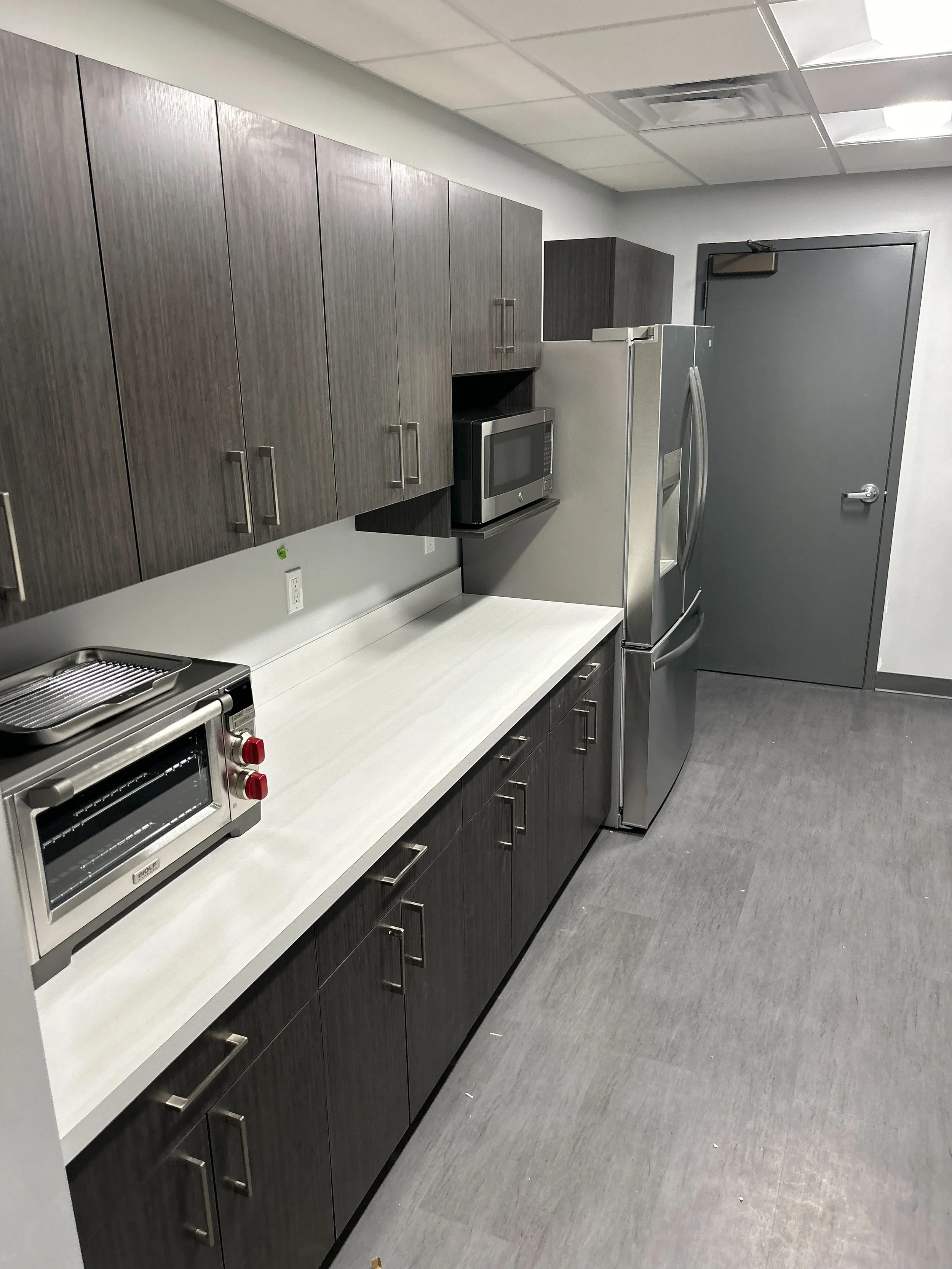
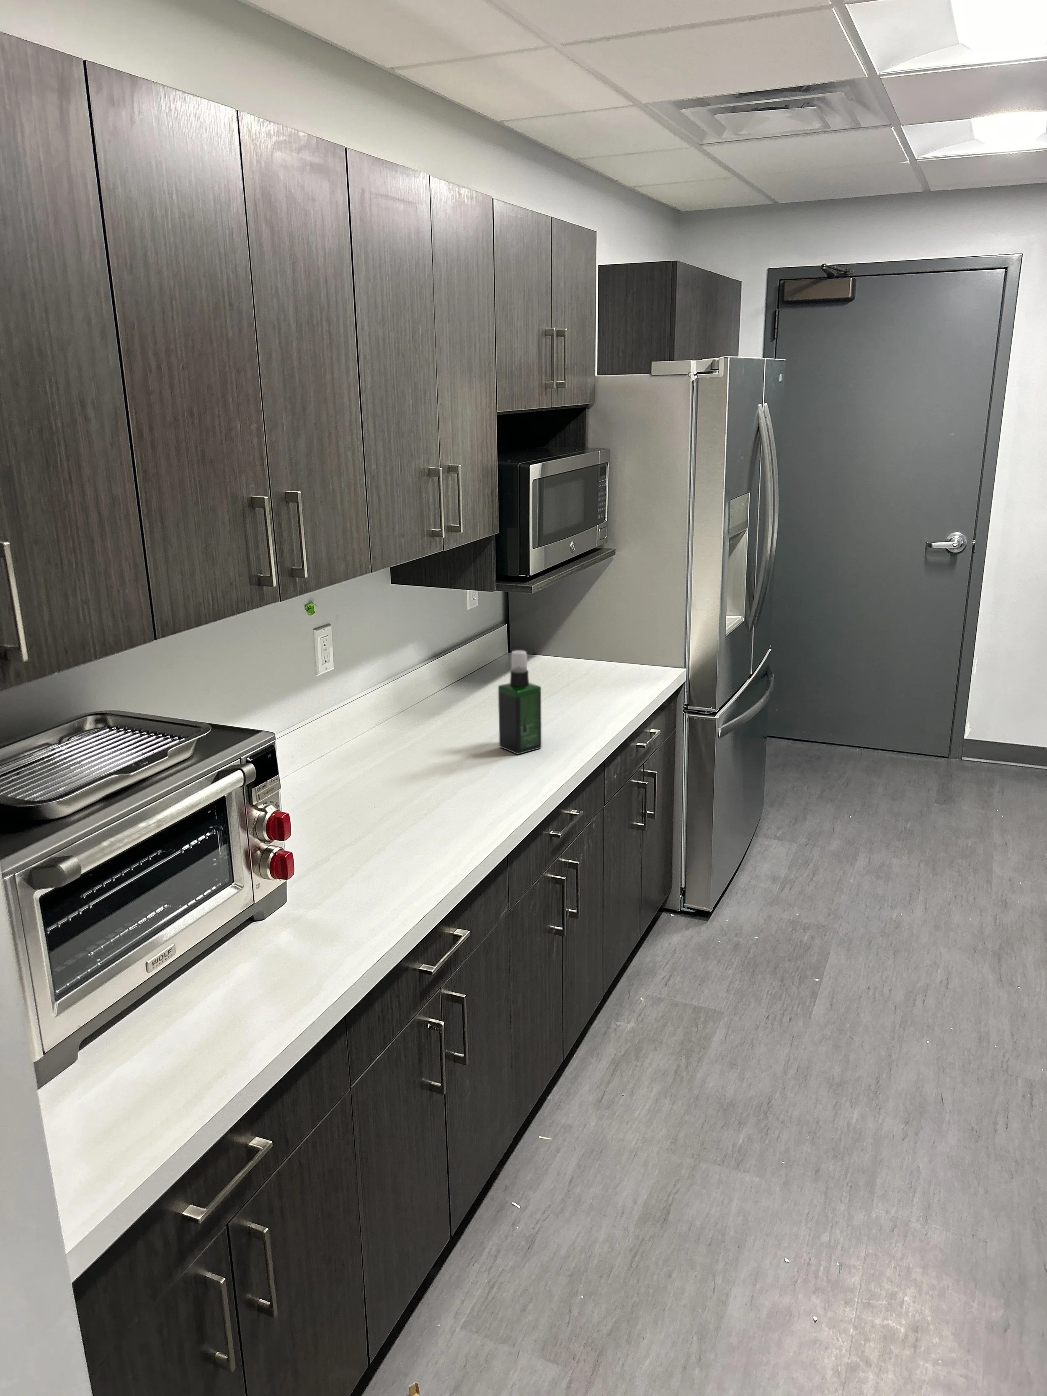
+ spray bottle [497,650,542,755]
